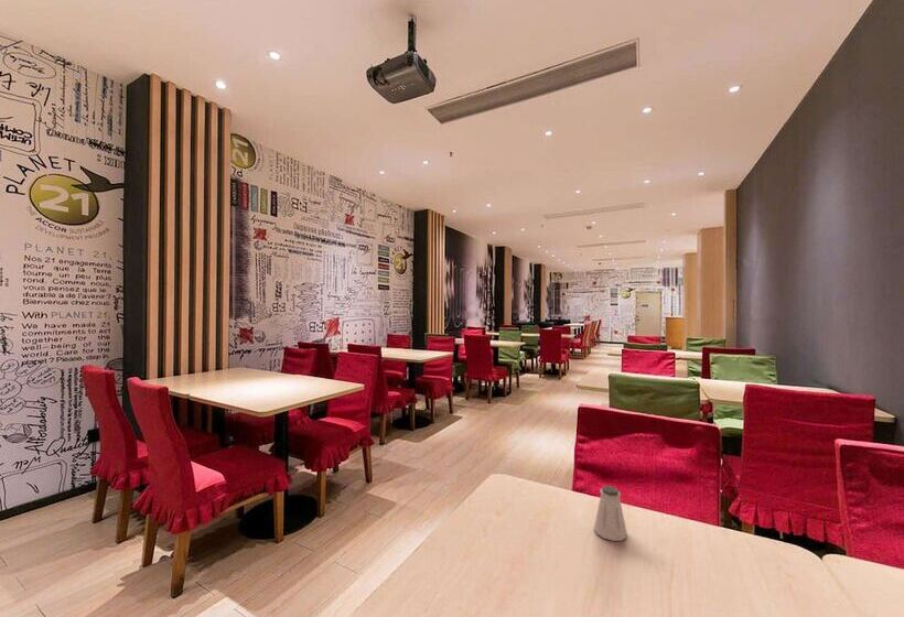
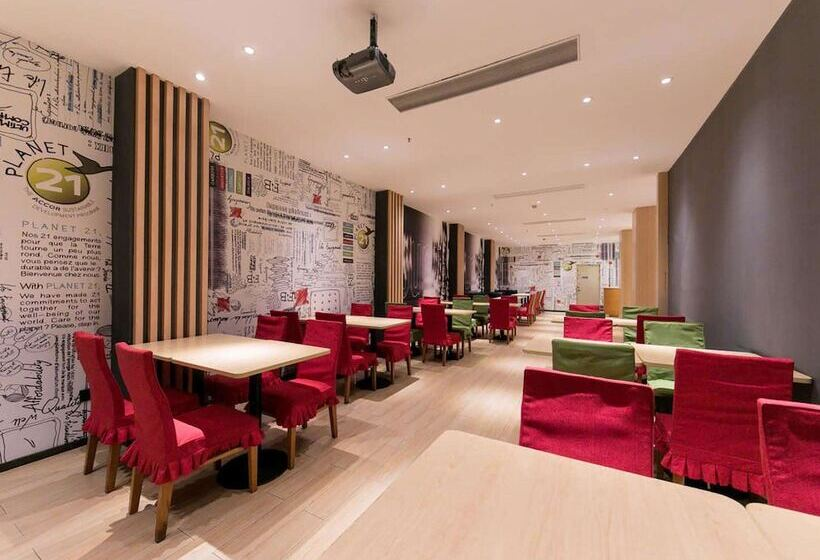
- saltshaker [593,485,628,542]
